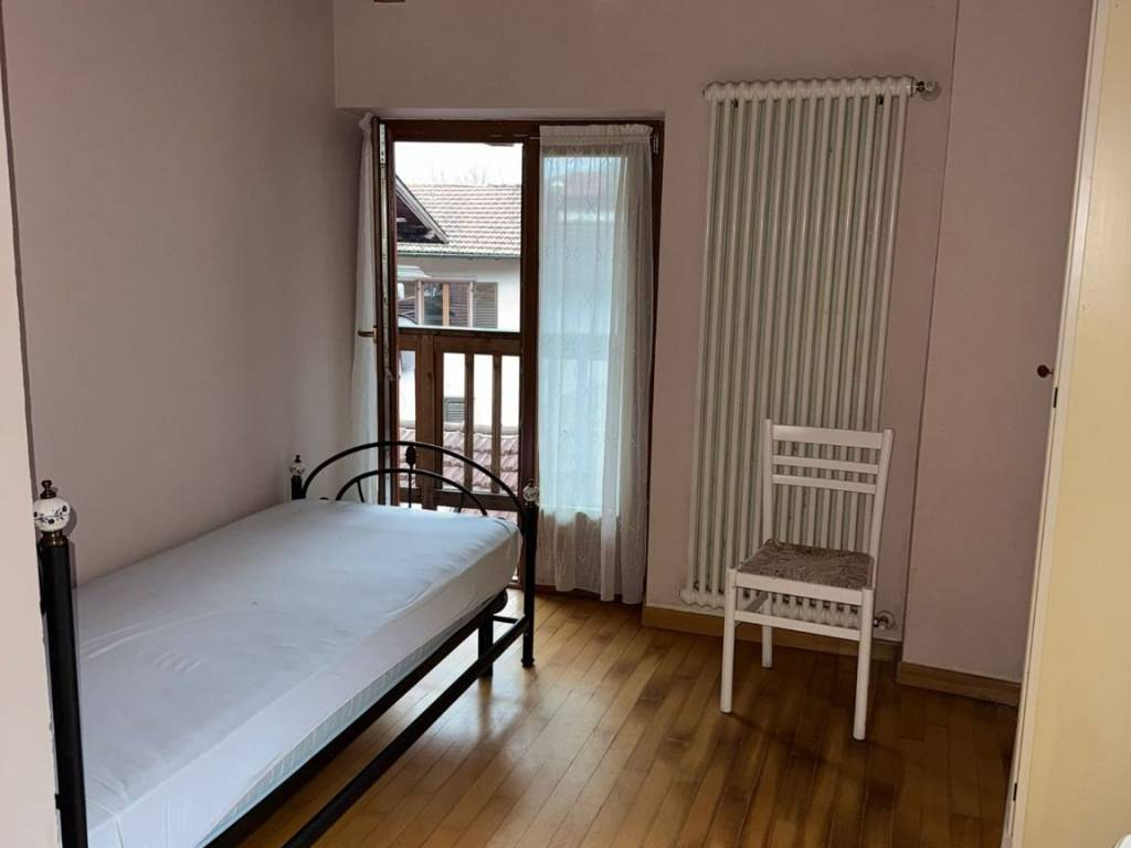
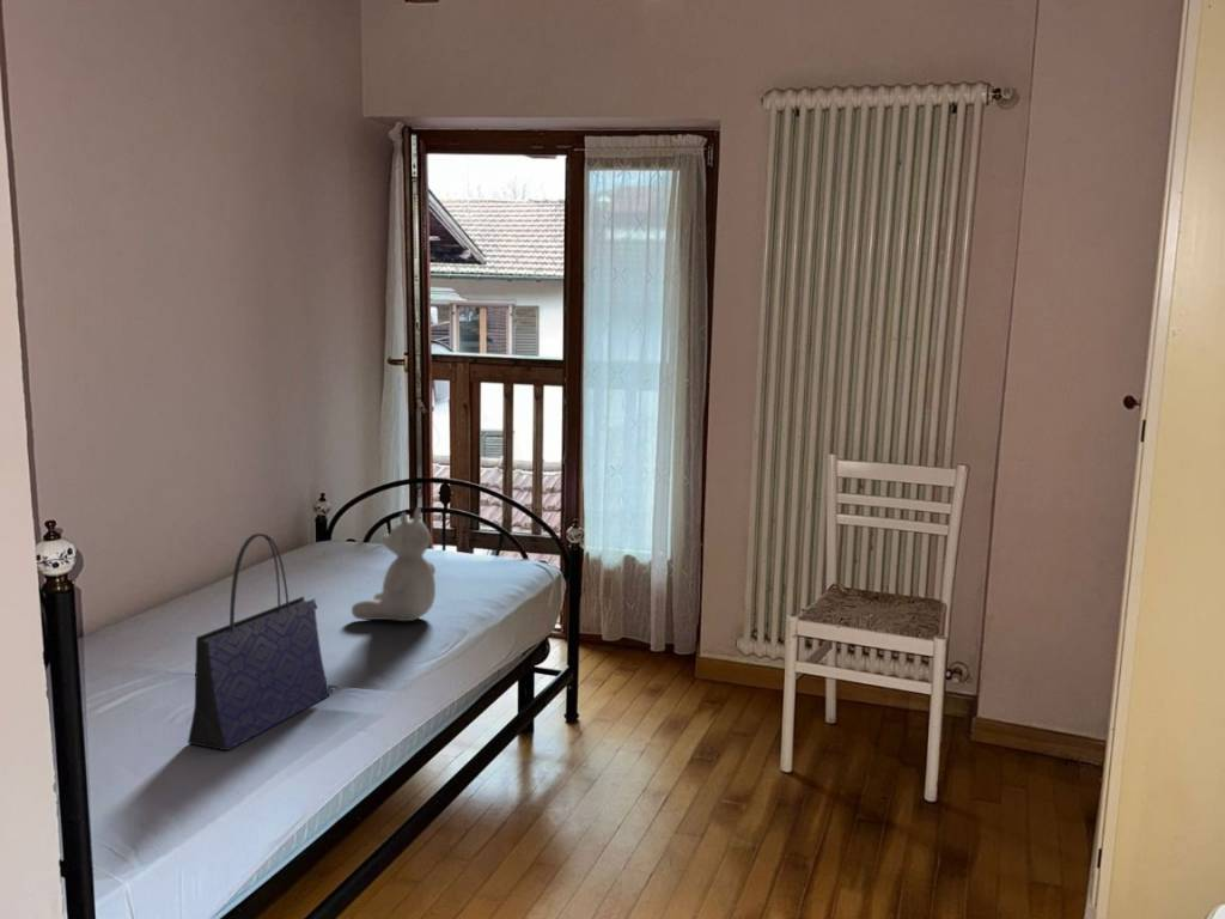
+ tote bag [187,532,331,751]
+ teddy bear [351,506,437,622]
